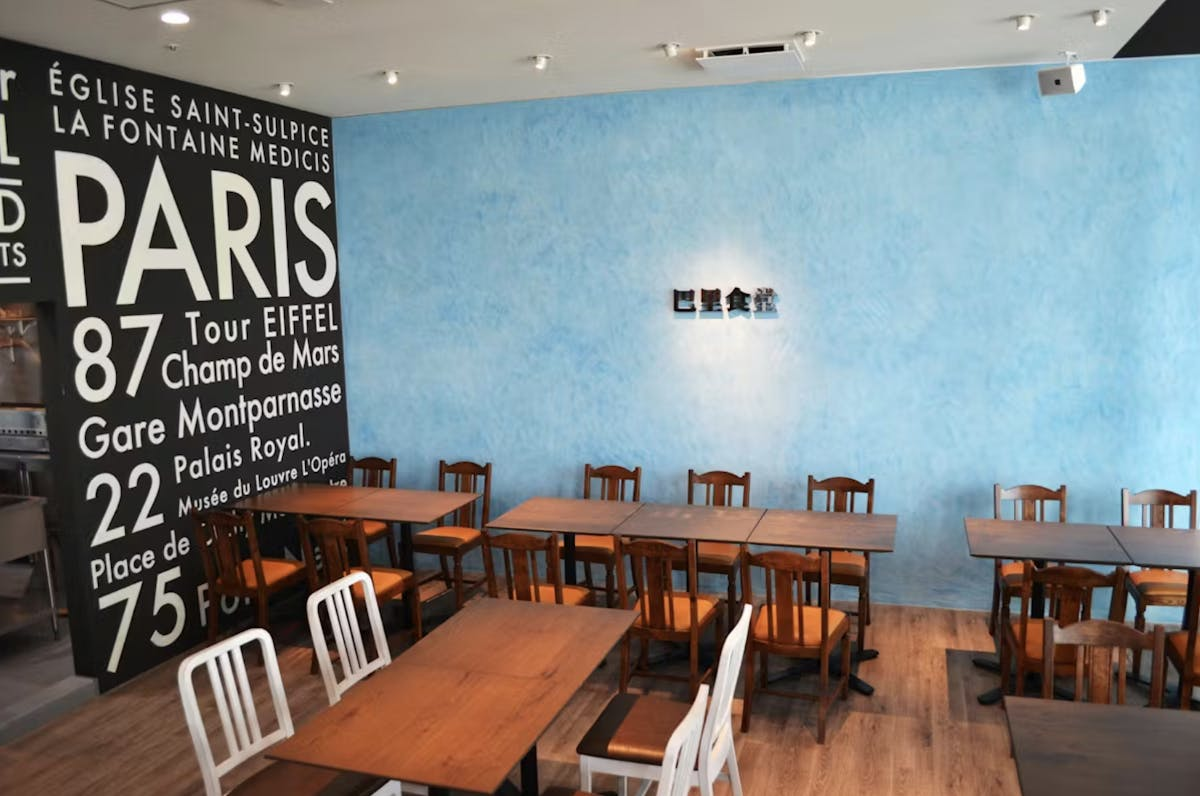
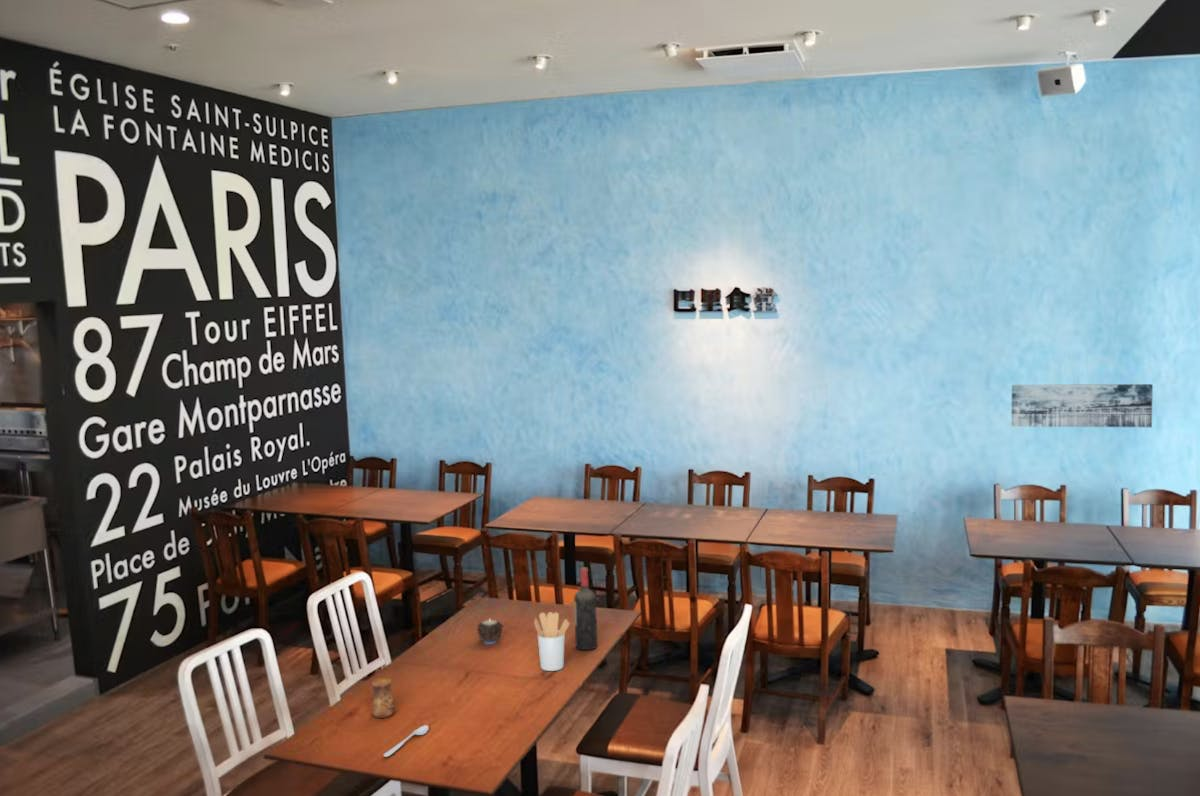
+ candle [476,619,504,645]
+ wall art [1010,383,1154,428]
+ utensil holder [533,611,571,672]
+ spoon [382,724,430,758]
+ wine bottle [573,566,598,651]
+ cup [370,677,396,719]
